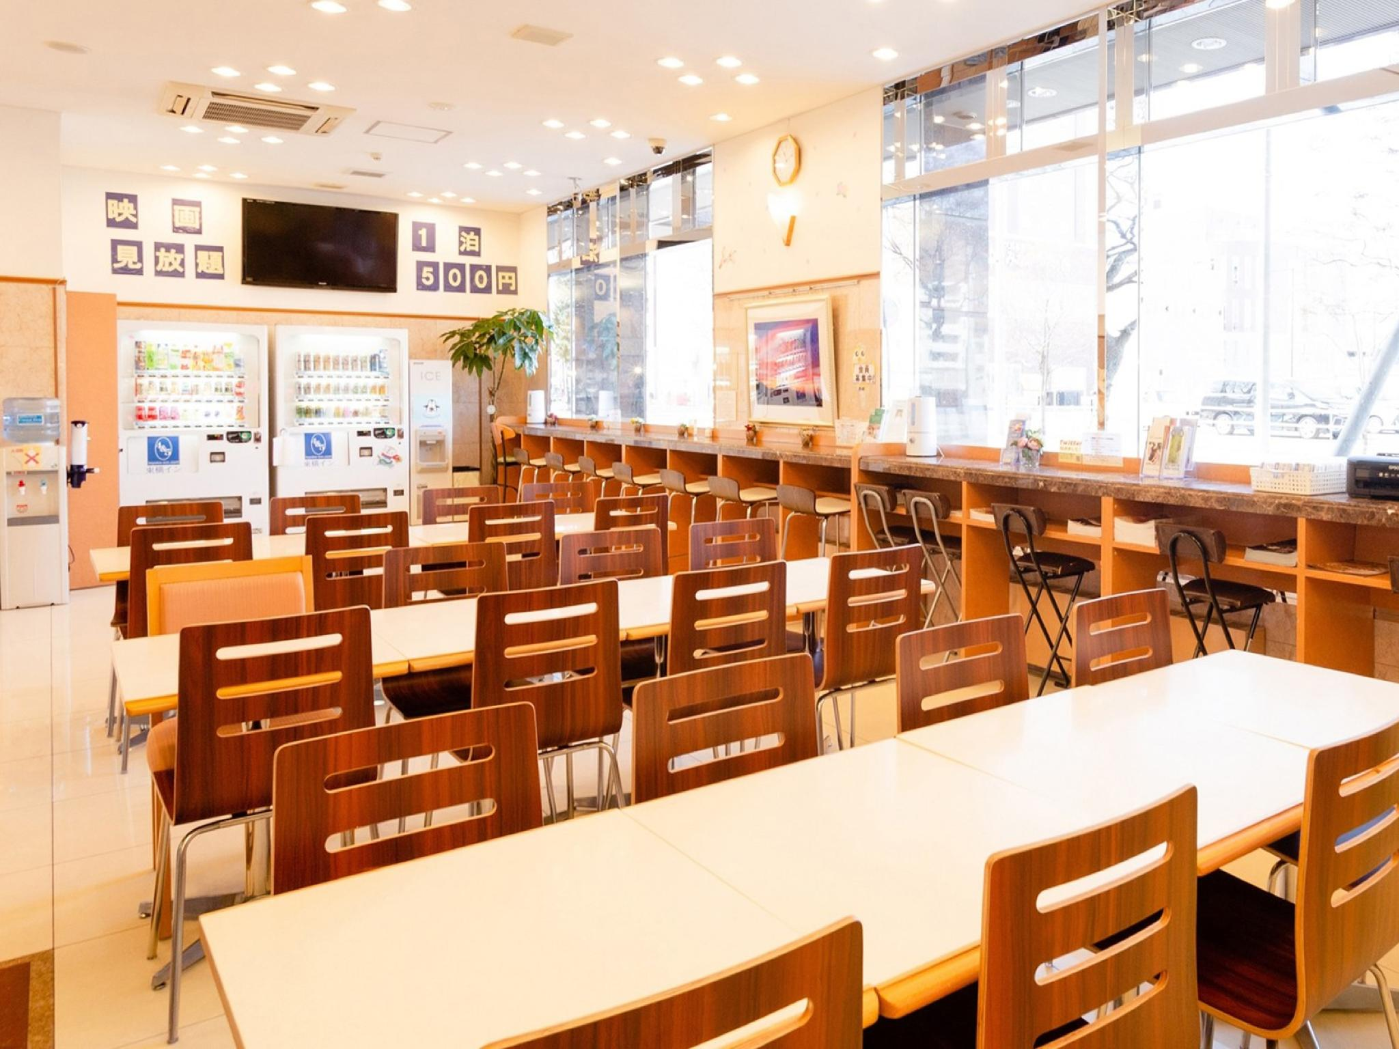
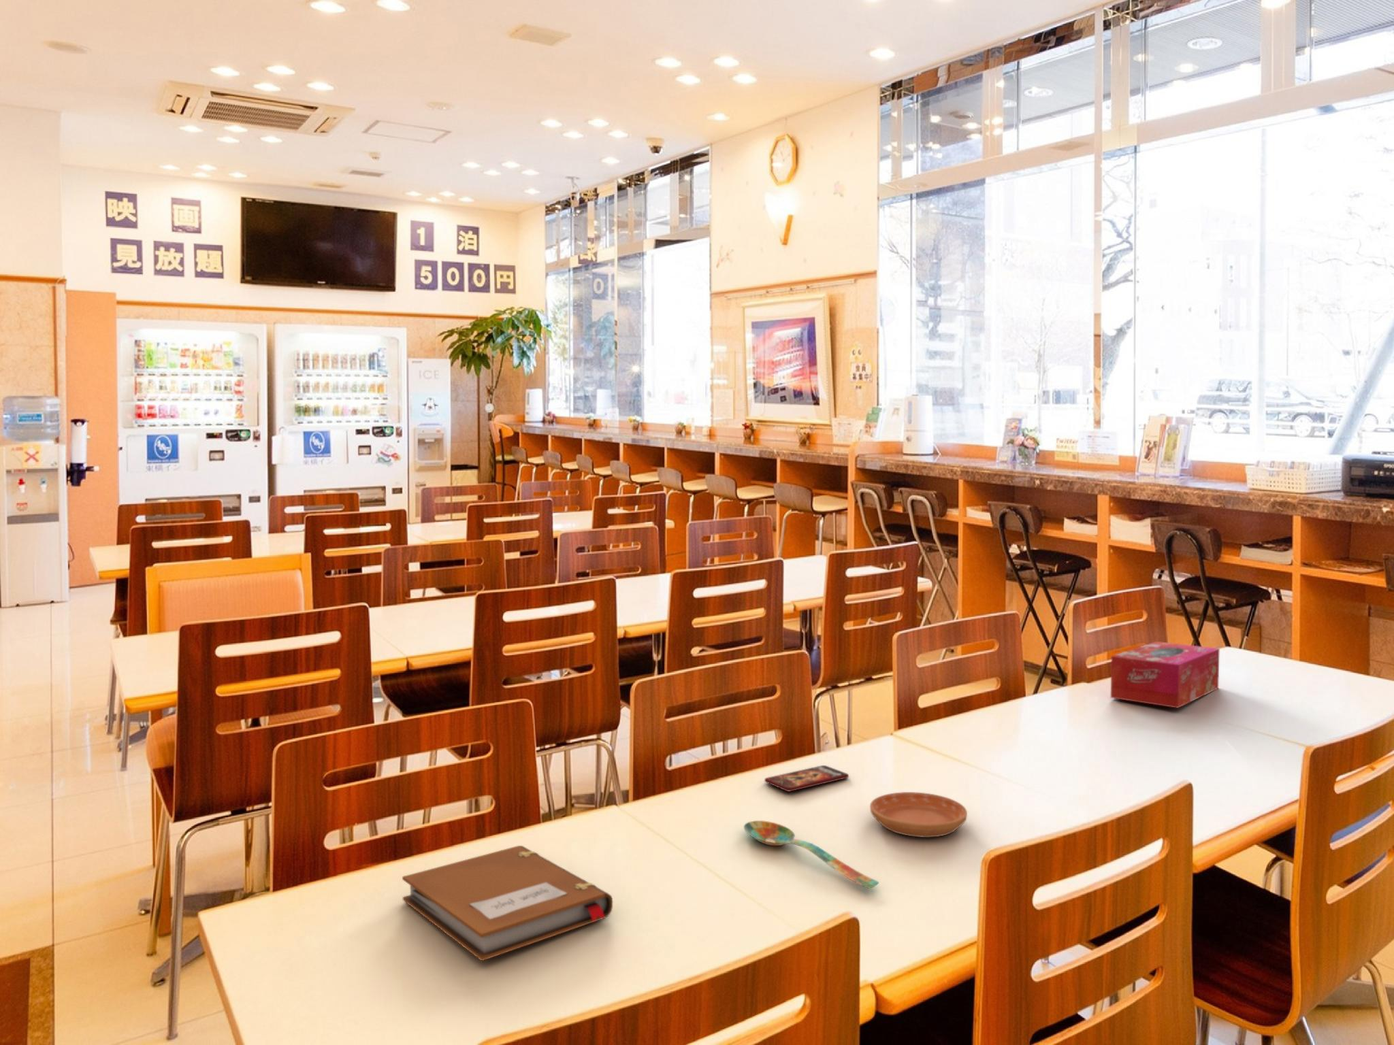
+ smartphone [764,765,850,791]
+ saucer [869,791,968,839]
+ notebook [402,845,614,962]
+ tissue box [1110,641,1221,709]
+ spoon [743,820,879,888]
